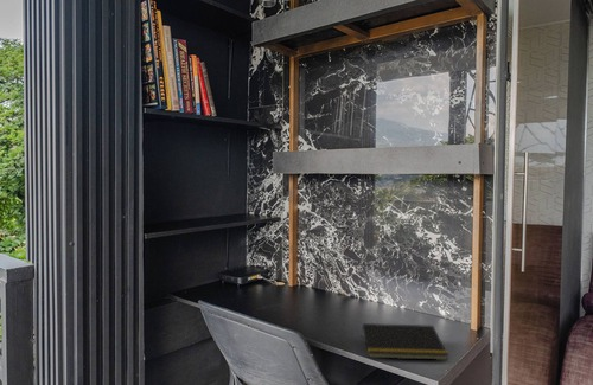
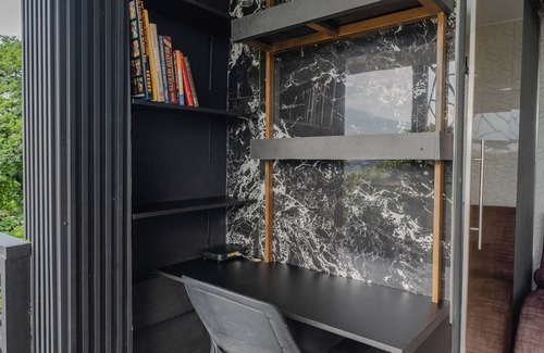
- notepad [359,322,449,361]
